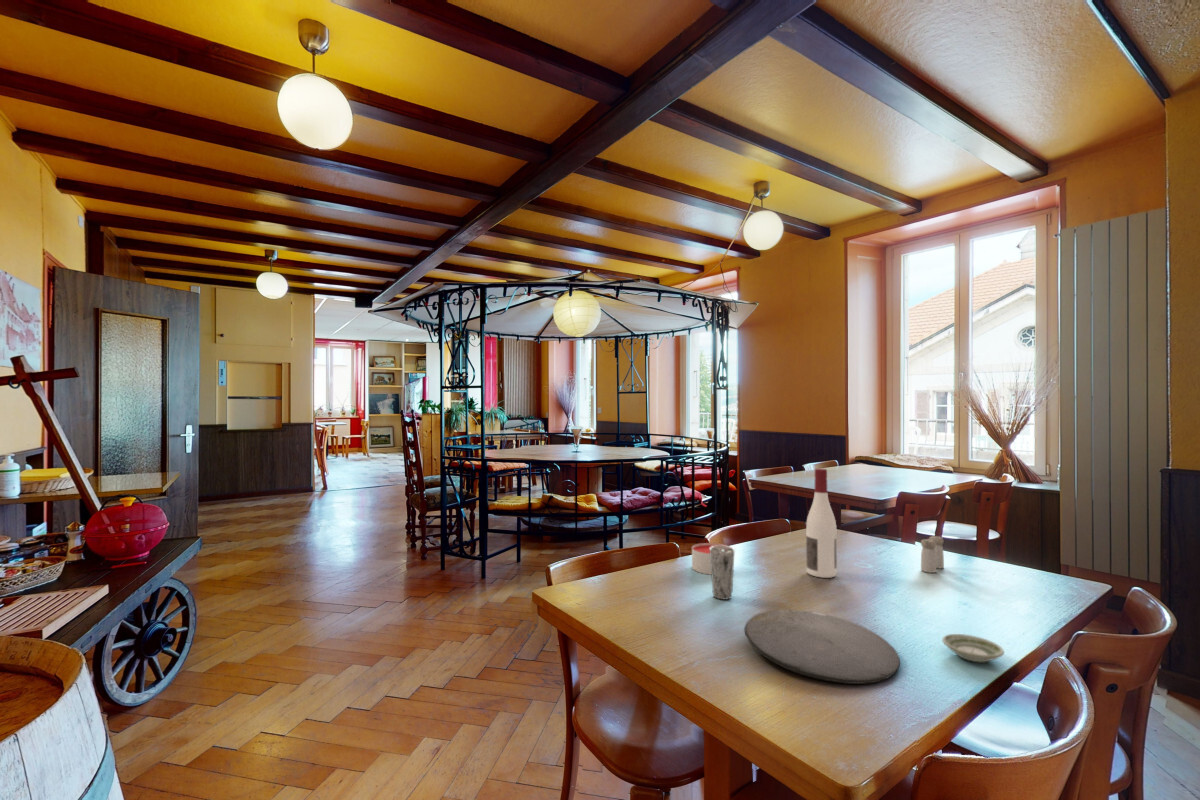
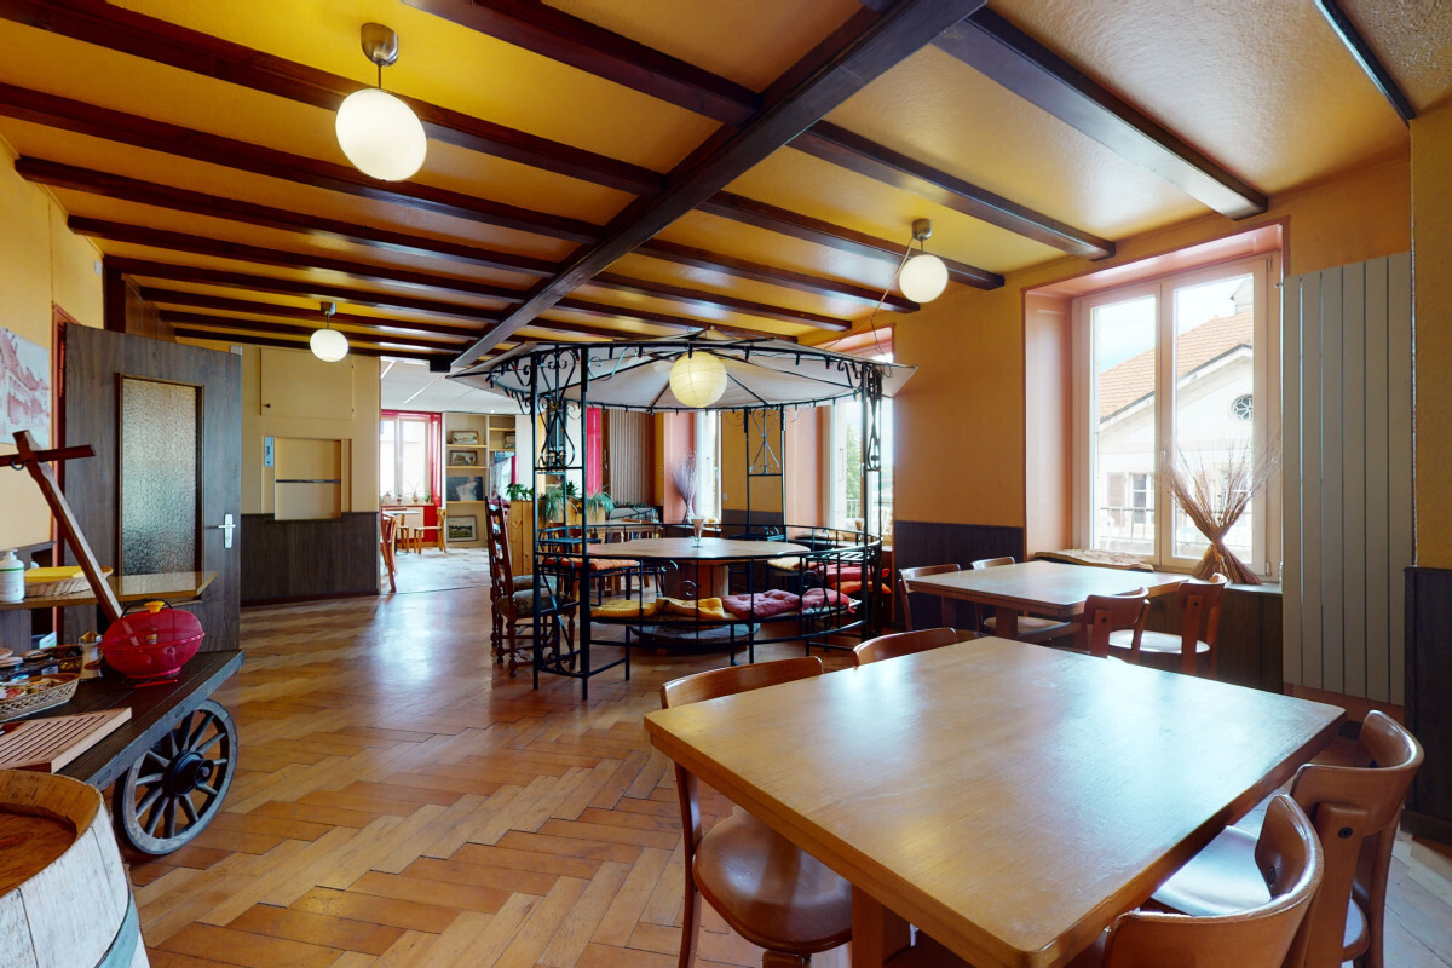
- candle [691,542,731,576]
- plate [744,609,901,685]
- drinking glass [710,545,736,600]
- alcohol [805,467,838,579]
- salt and pepper shaker [920,535,945,574]
- saucer [941,633,1005,664]
